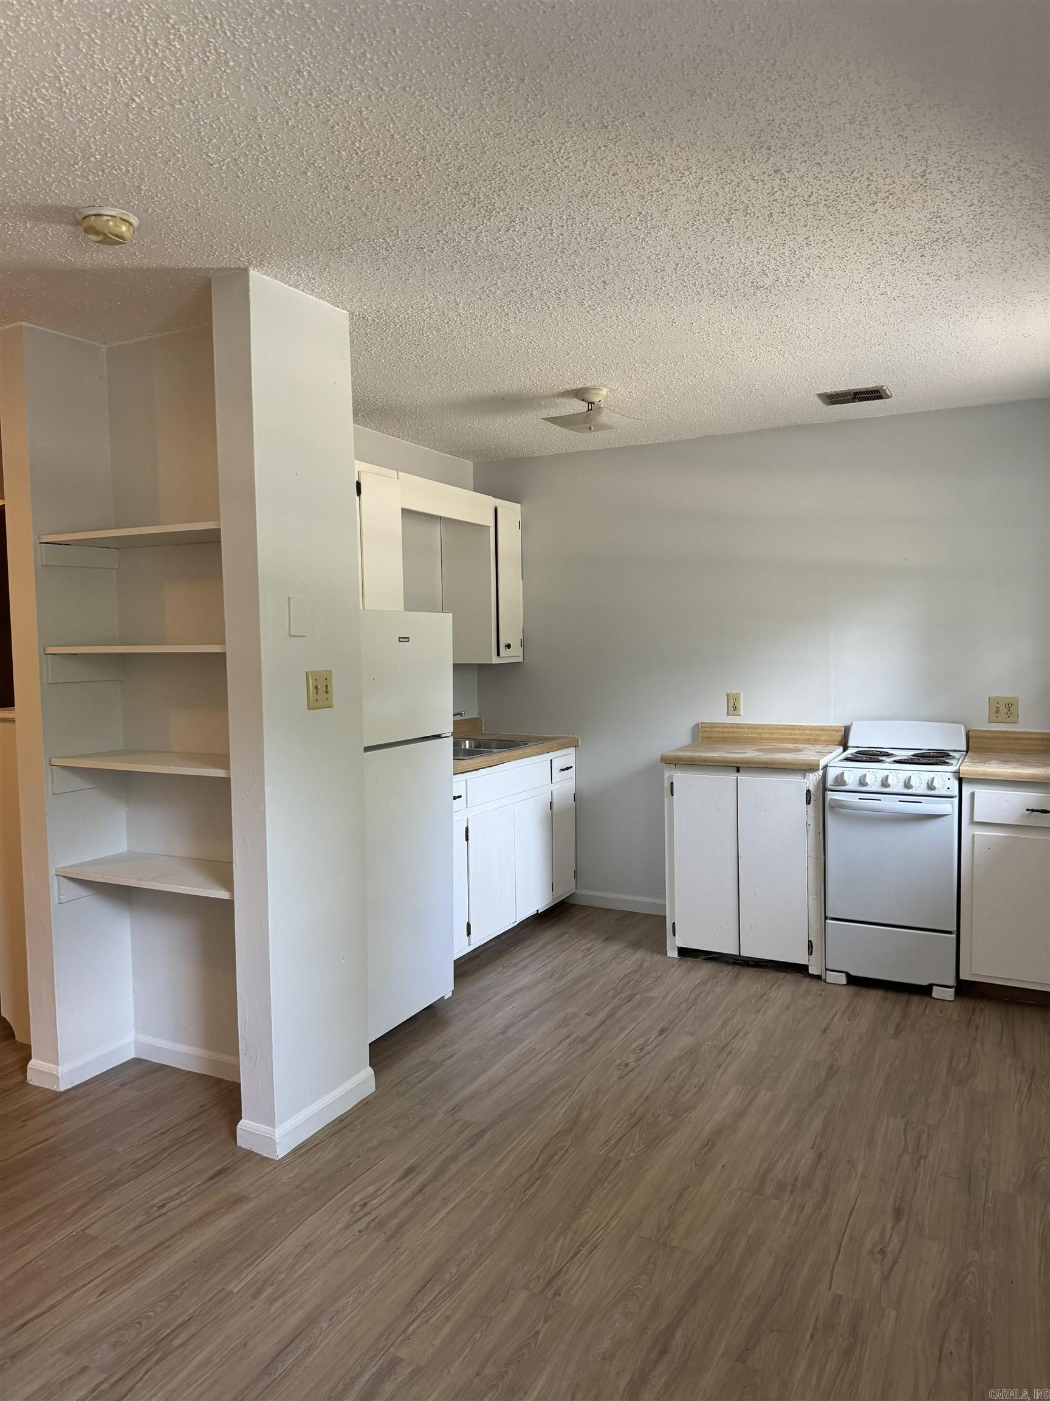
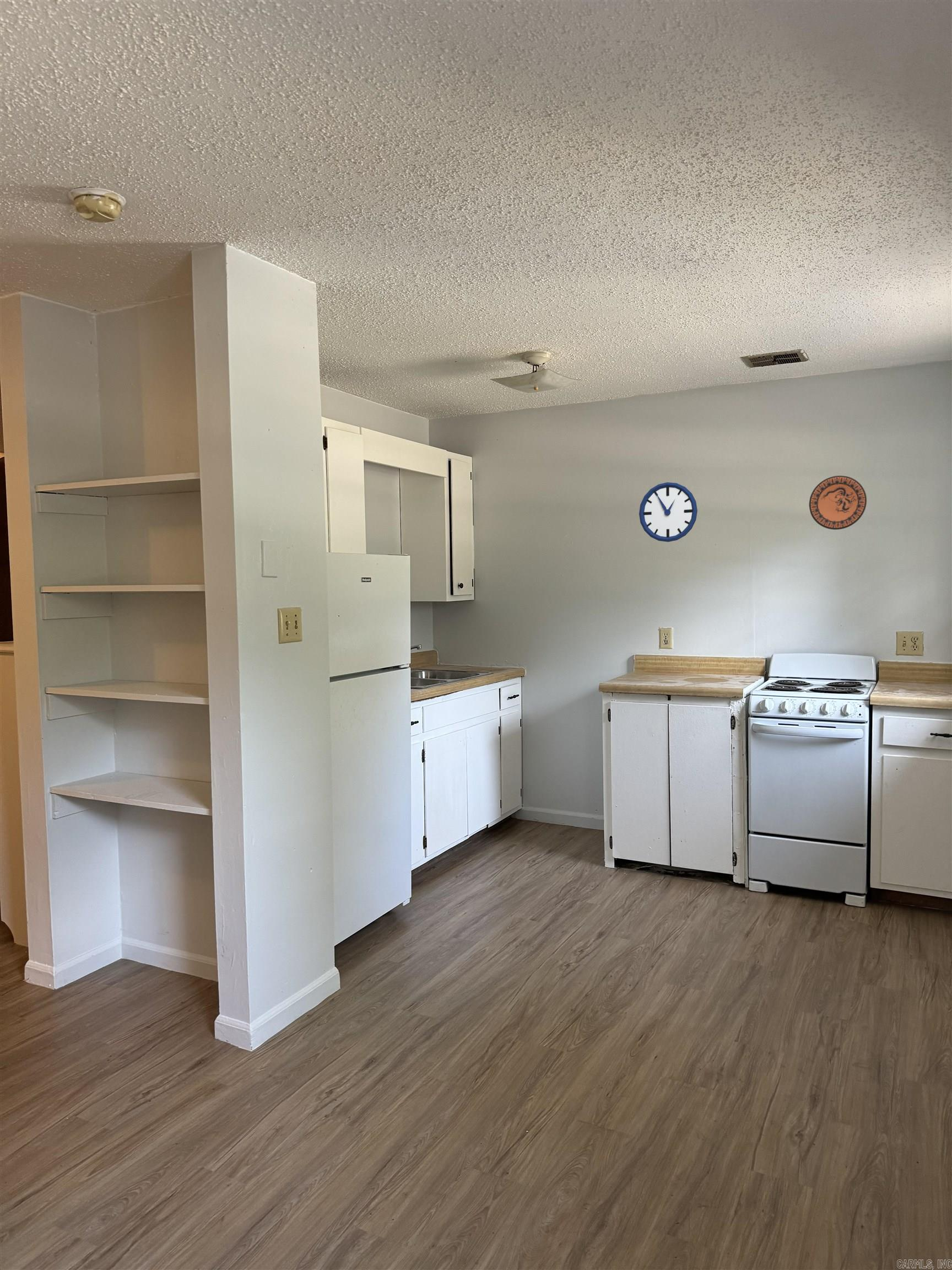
+ wall clock [639,482,698,542]
+ decorative plate [809,475,867,530]
